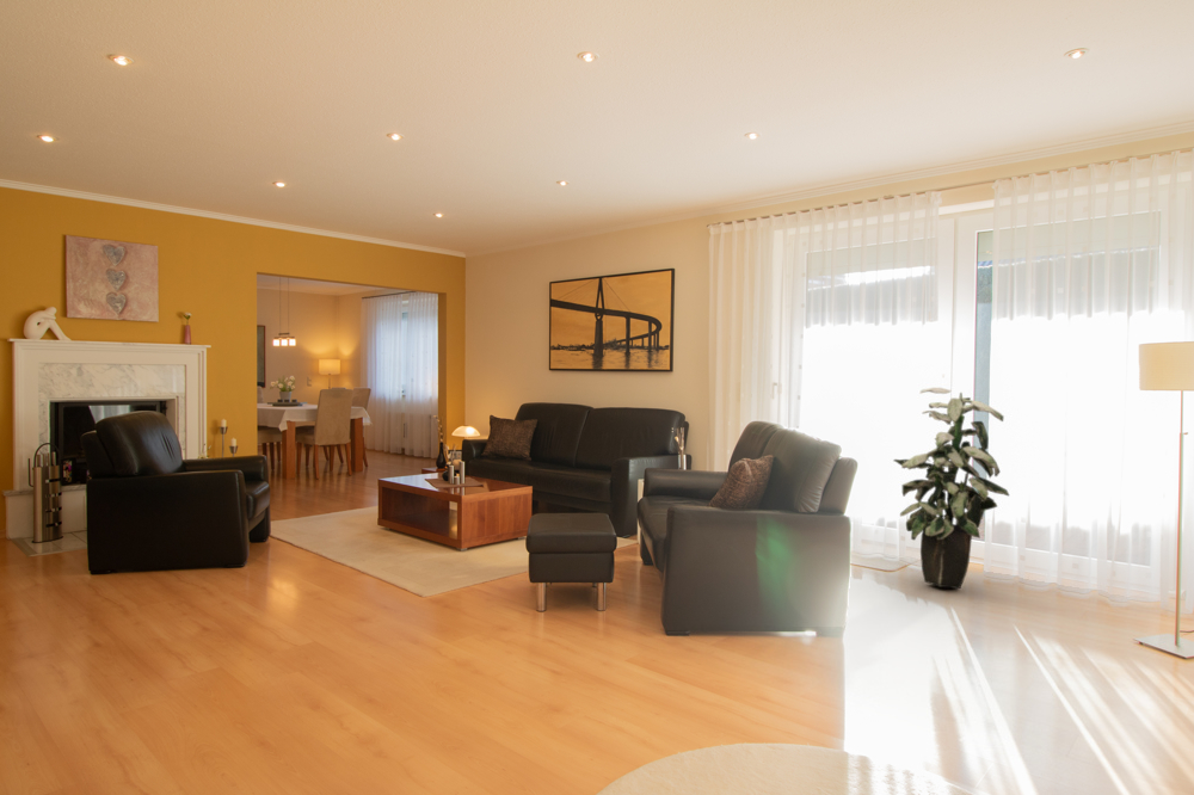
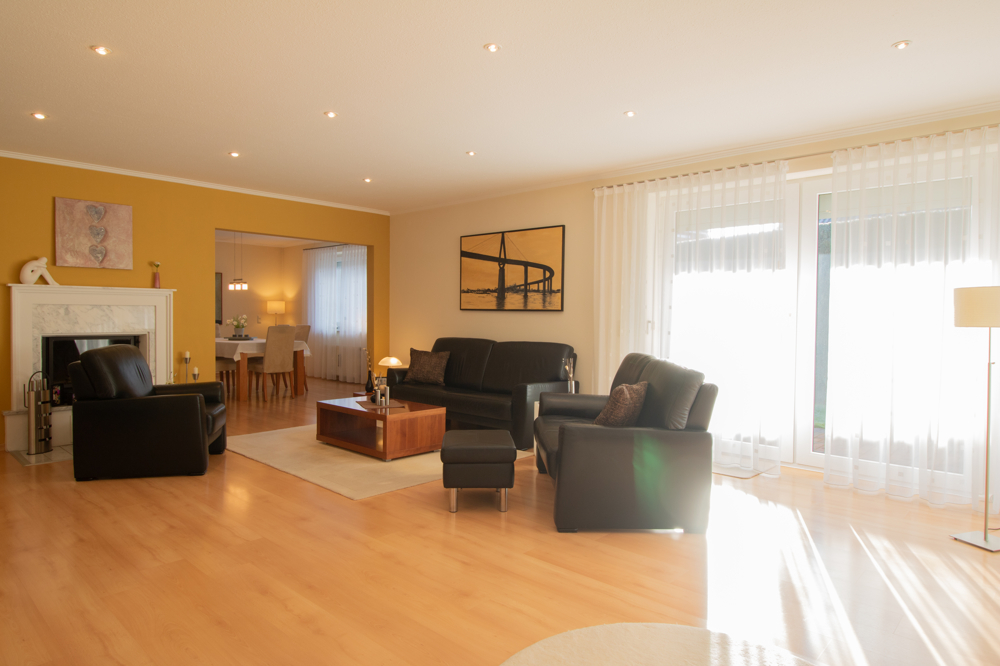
- indoor plant [892,387,1010,590]
